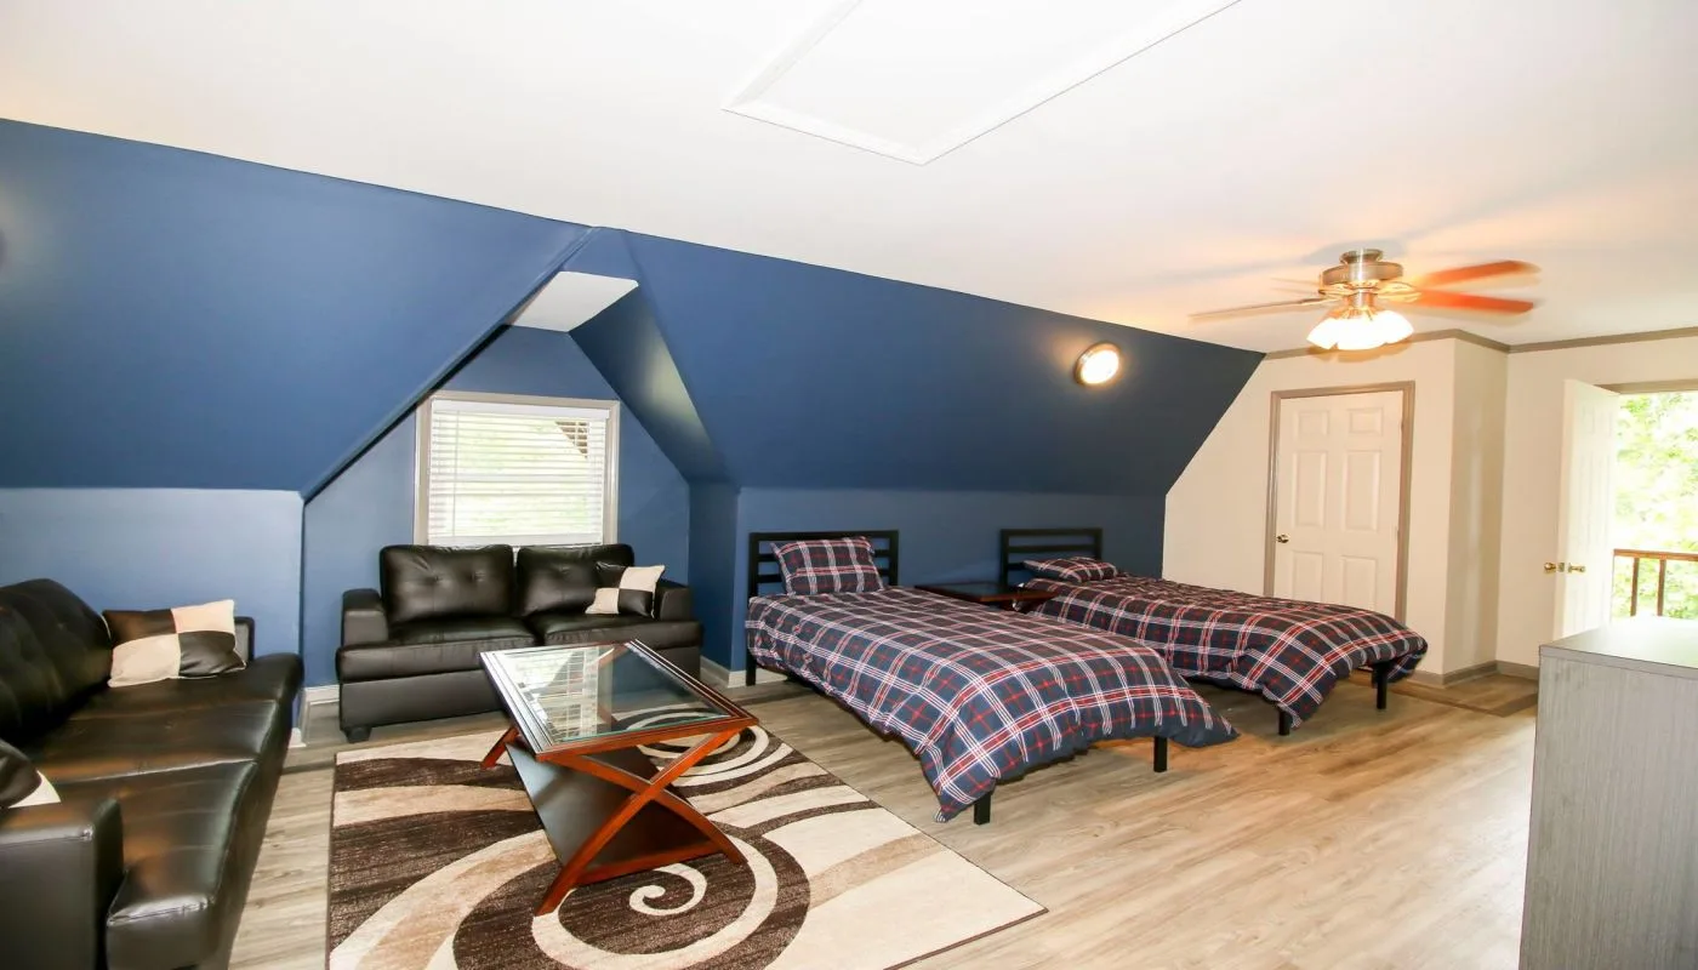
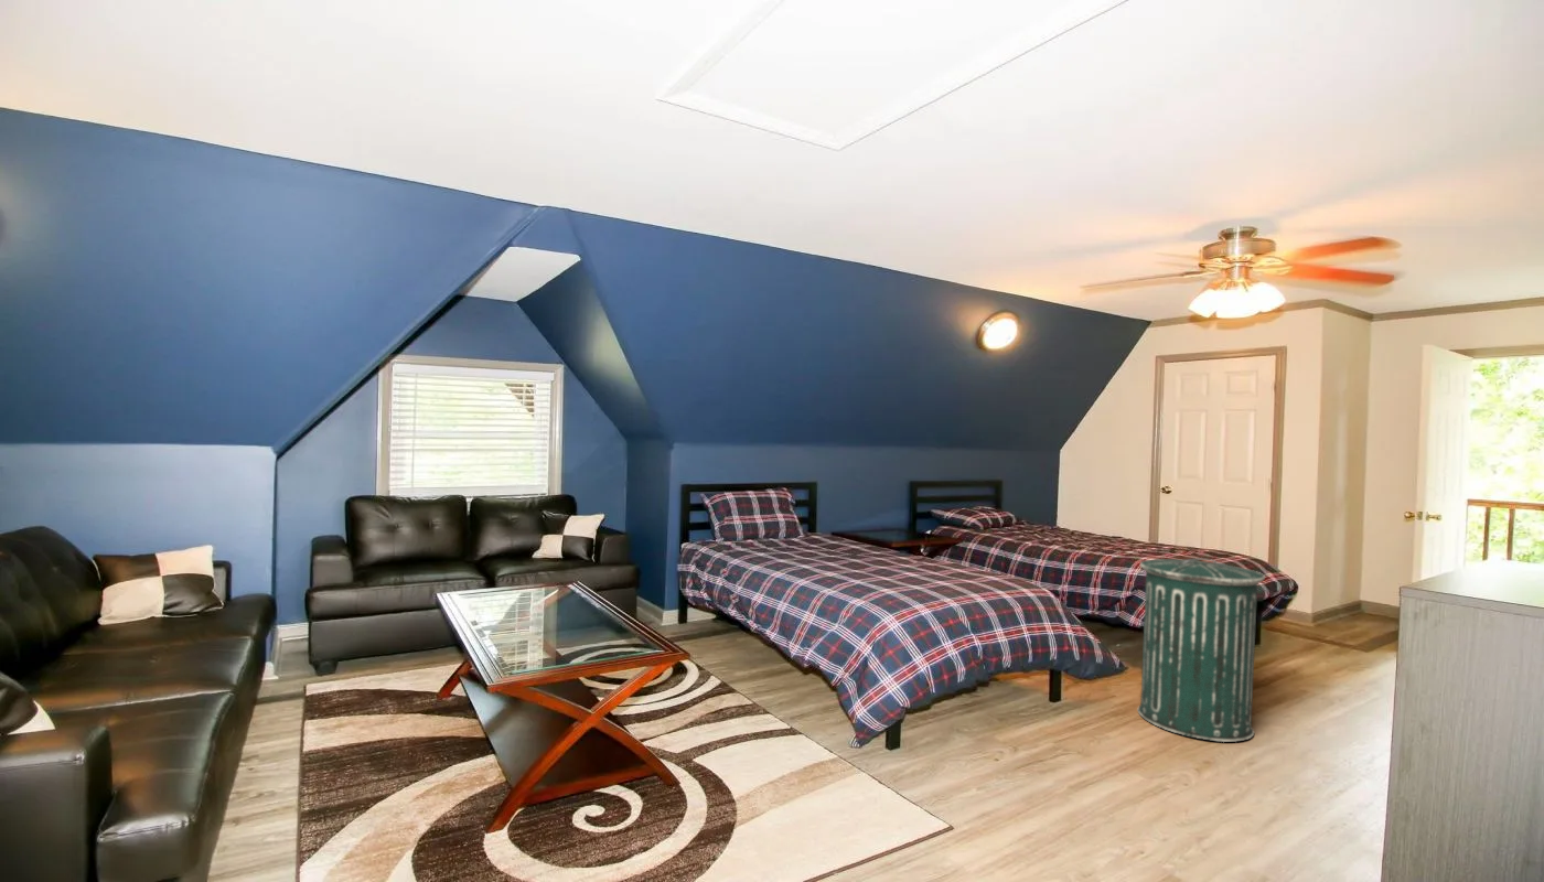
+ trash can [1137,557,1266,743]
